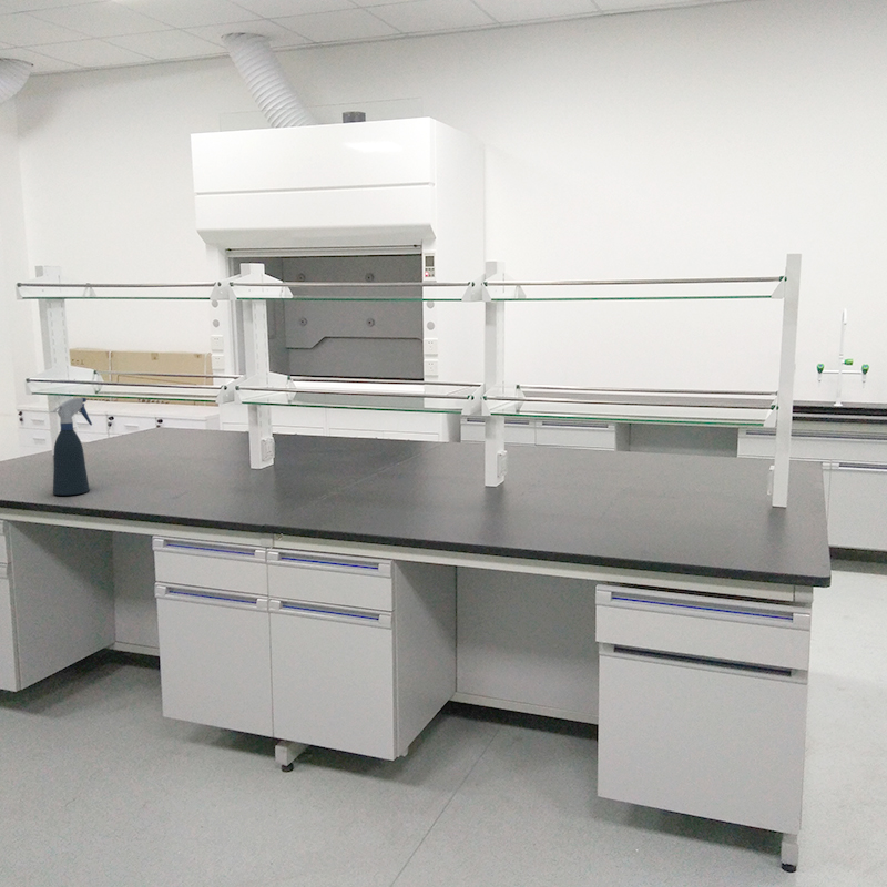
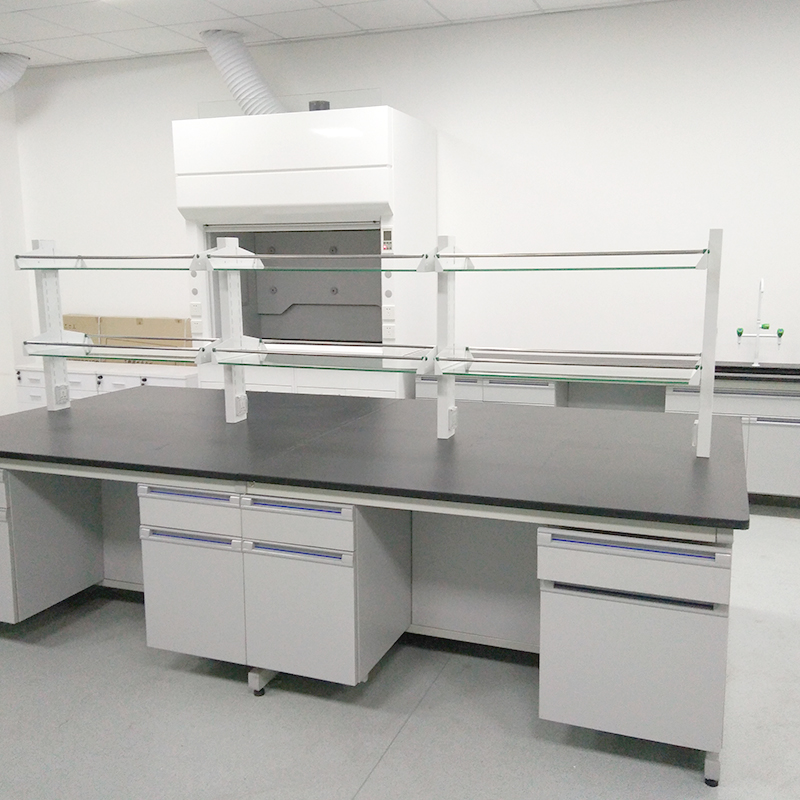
- spray bottle [49,397,93,496]
